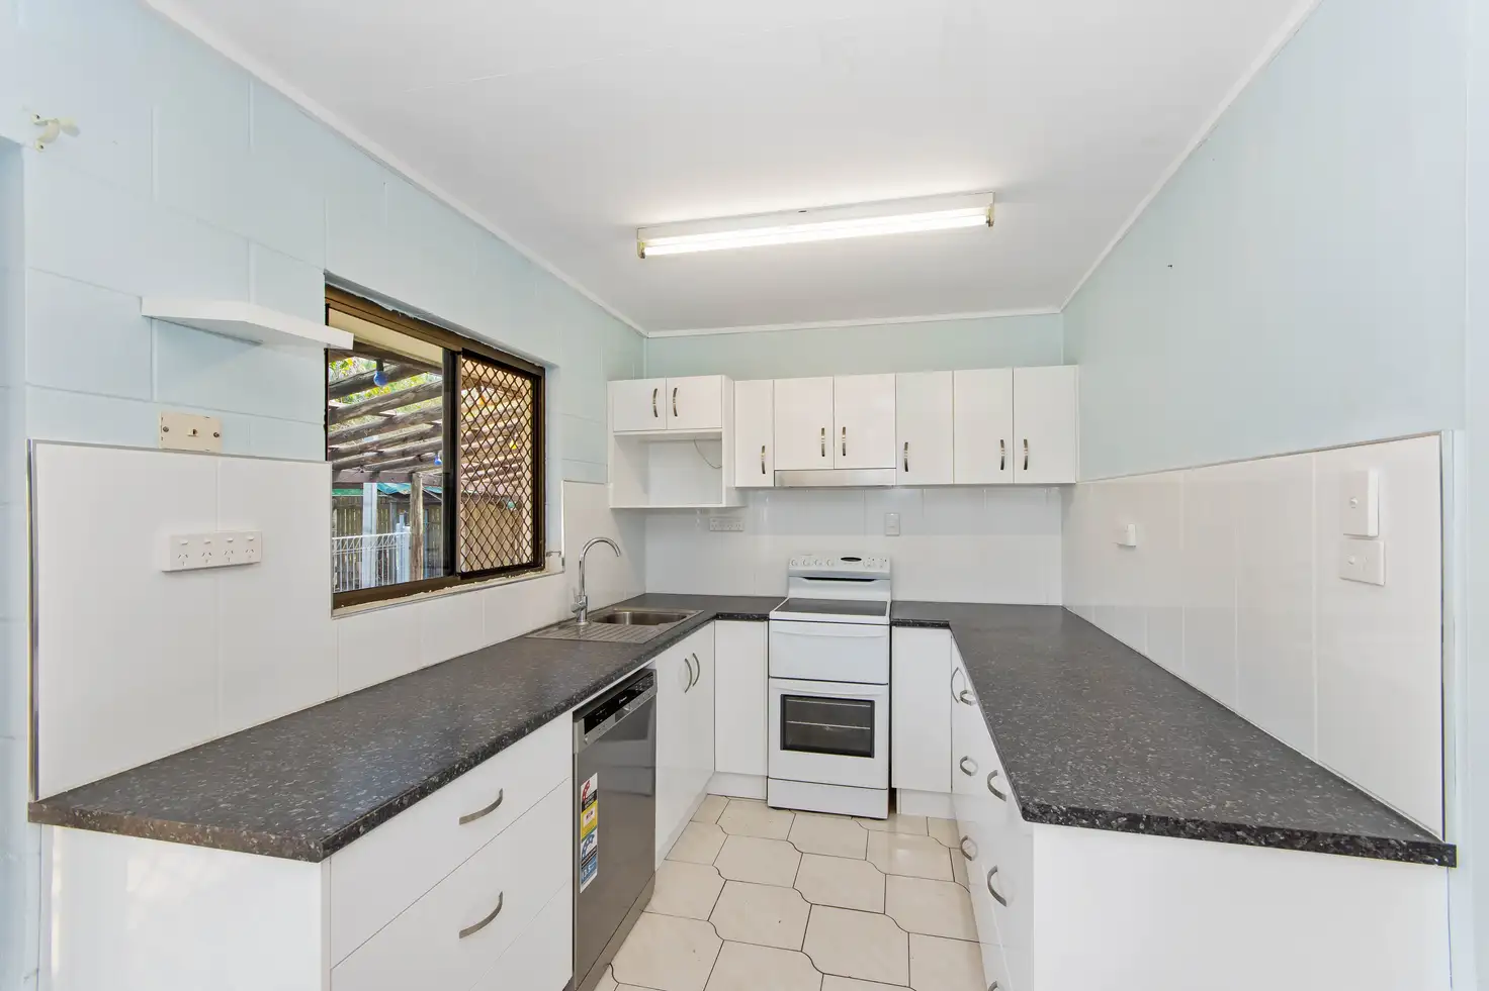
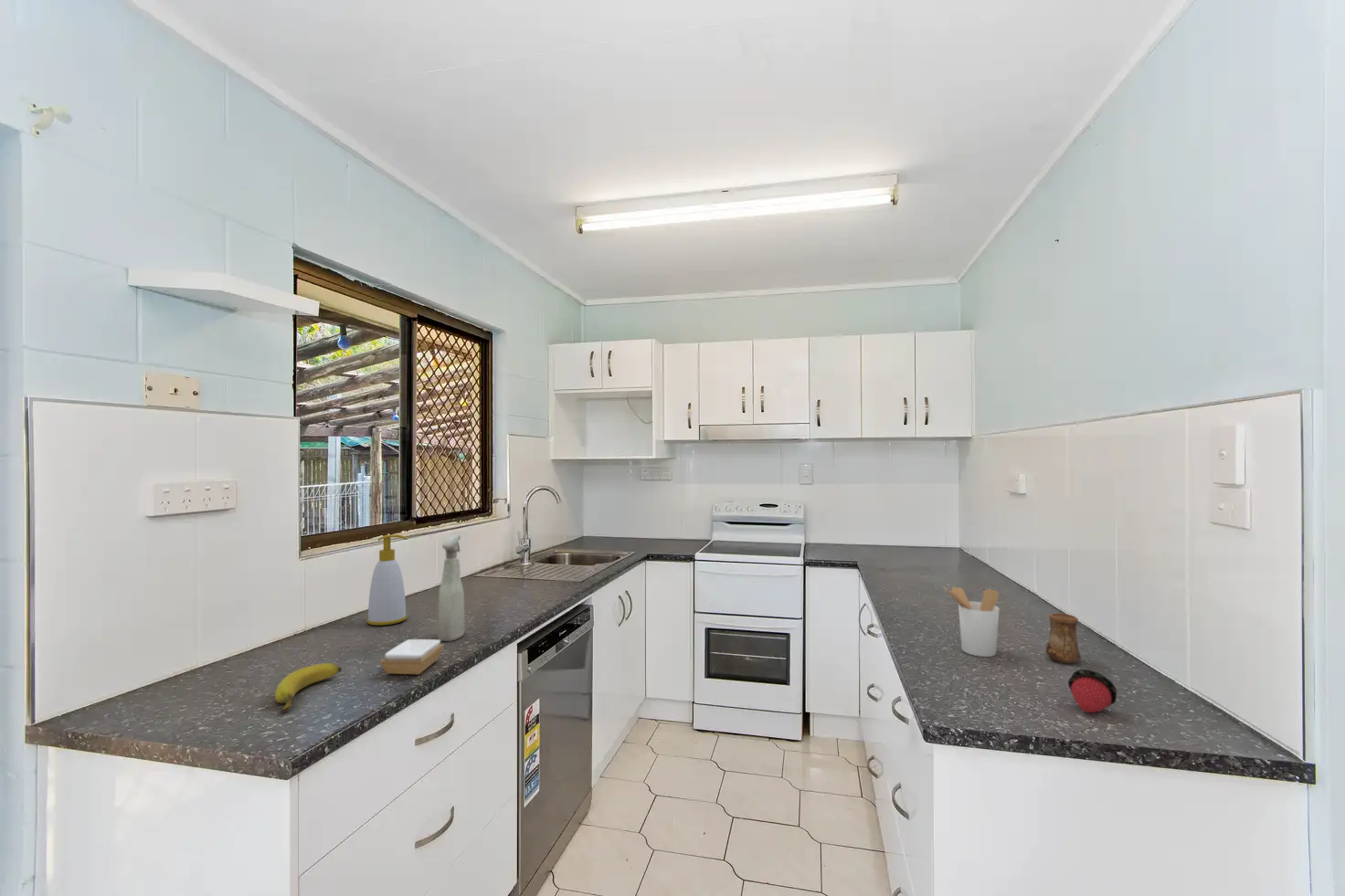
+ spray bottle [438,534,465,642]
+ utensil holder [942,585,1001,658]
+ soap dish [379,638,445,676]
+ banana [274,662,343,714]
+ cup [1045,612,1082,665]
+ soap bottle [366,533,408,627]
+ fruit [1067,669,1117,713]
